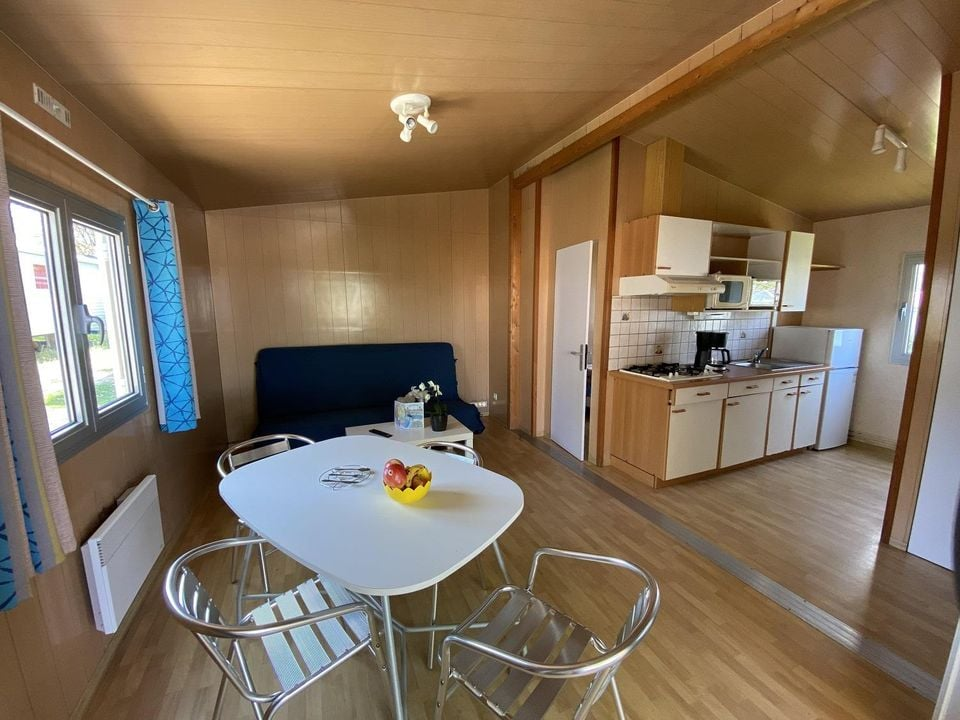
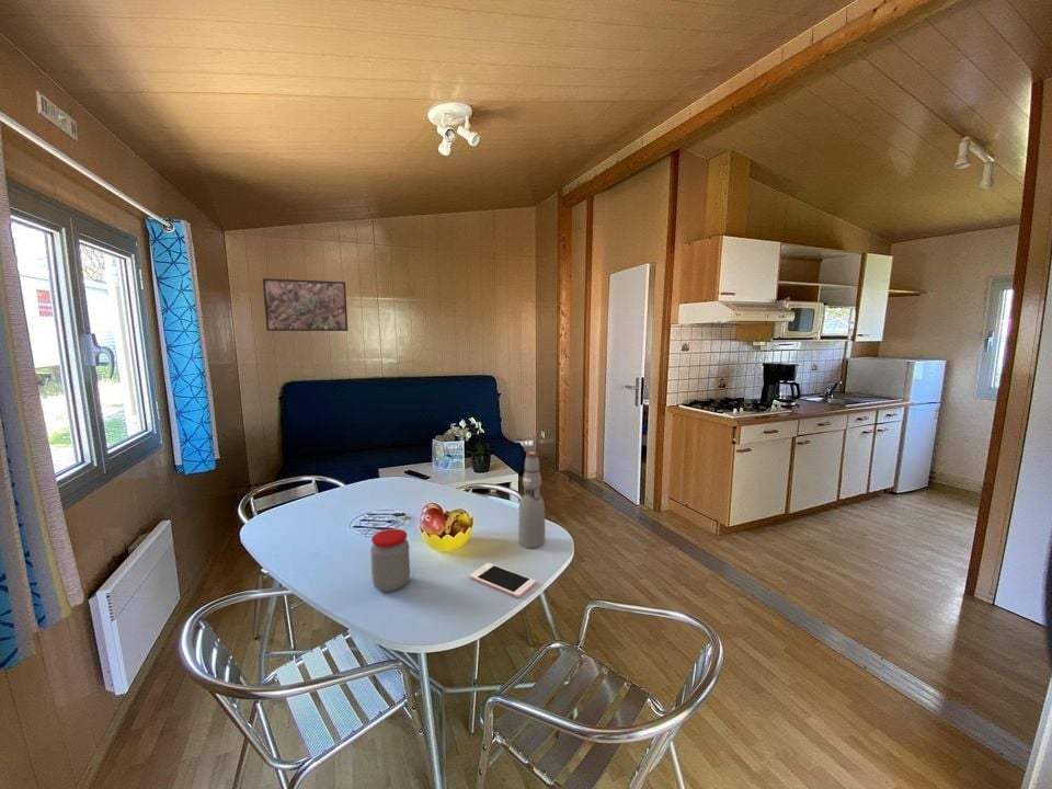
+ bottle [517,450,546,549]
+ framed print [262,277,350,332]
+ jar [369,528,411,593]
+ cell phone [469,562,537,598]
